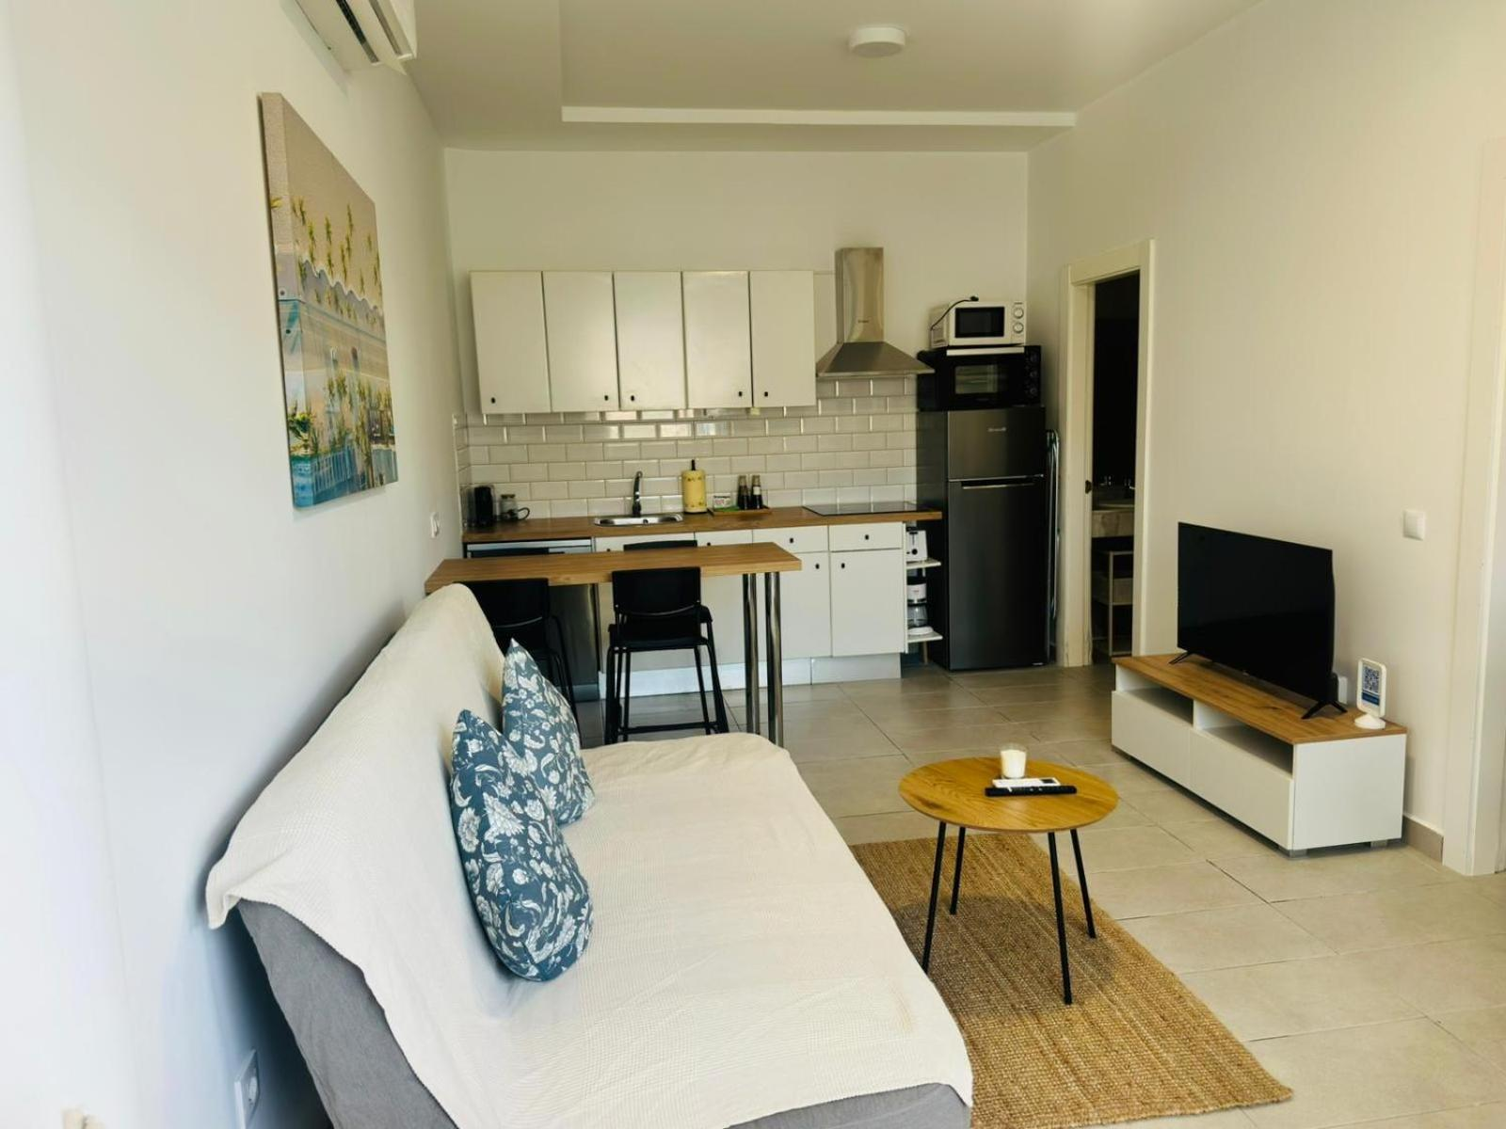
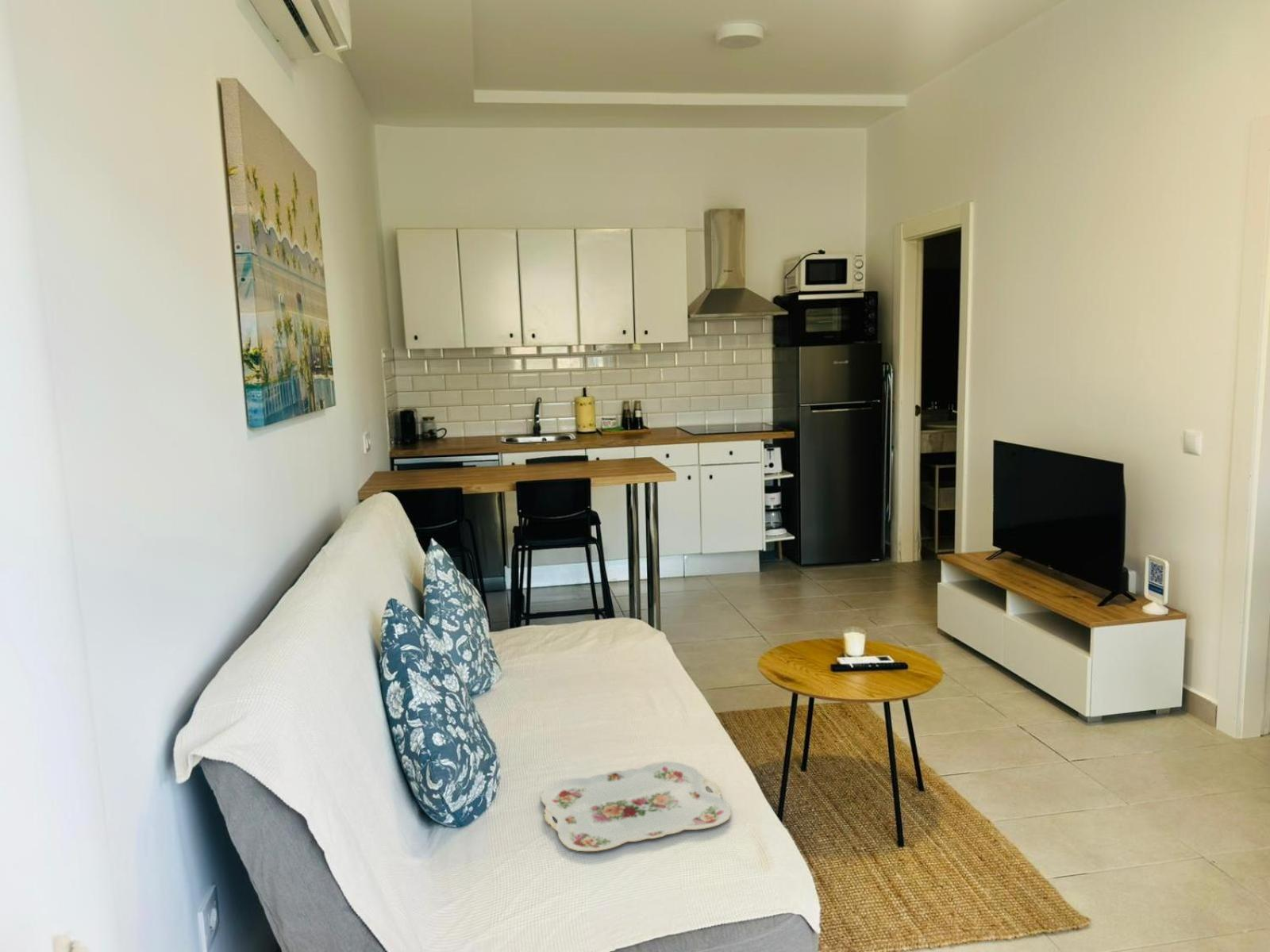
+ serving tray [540,761,732,852]
